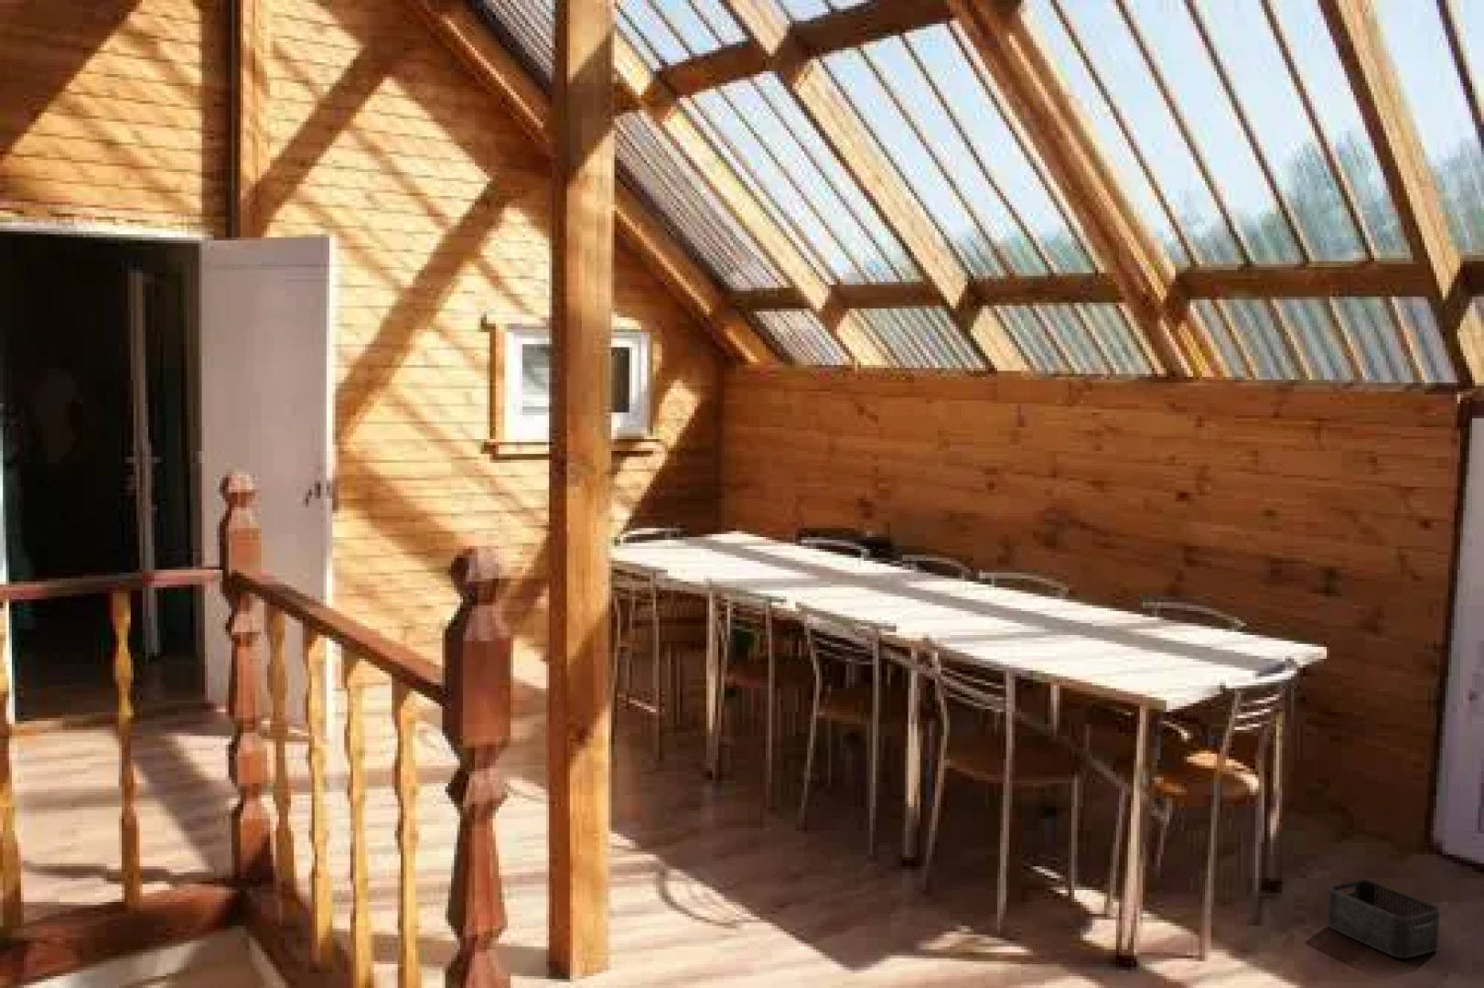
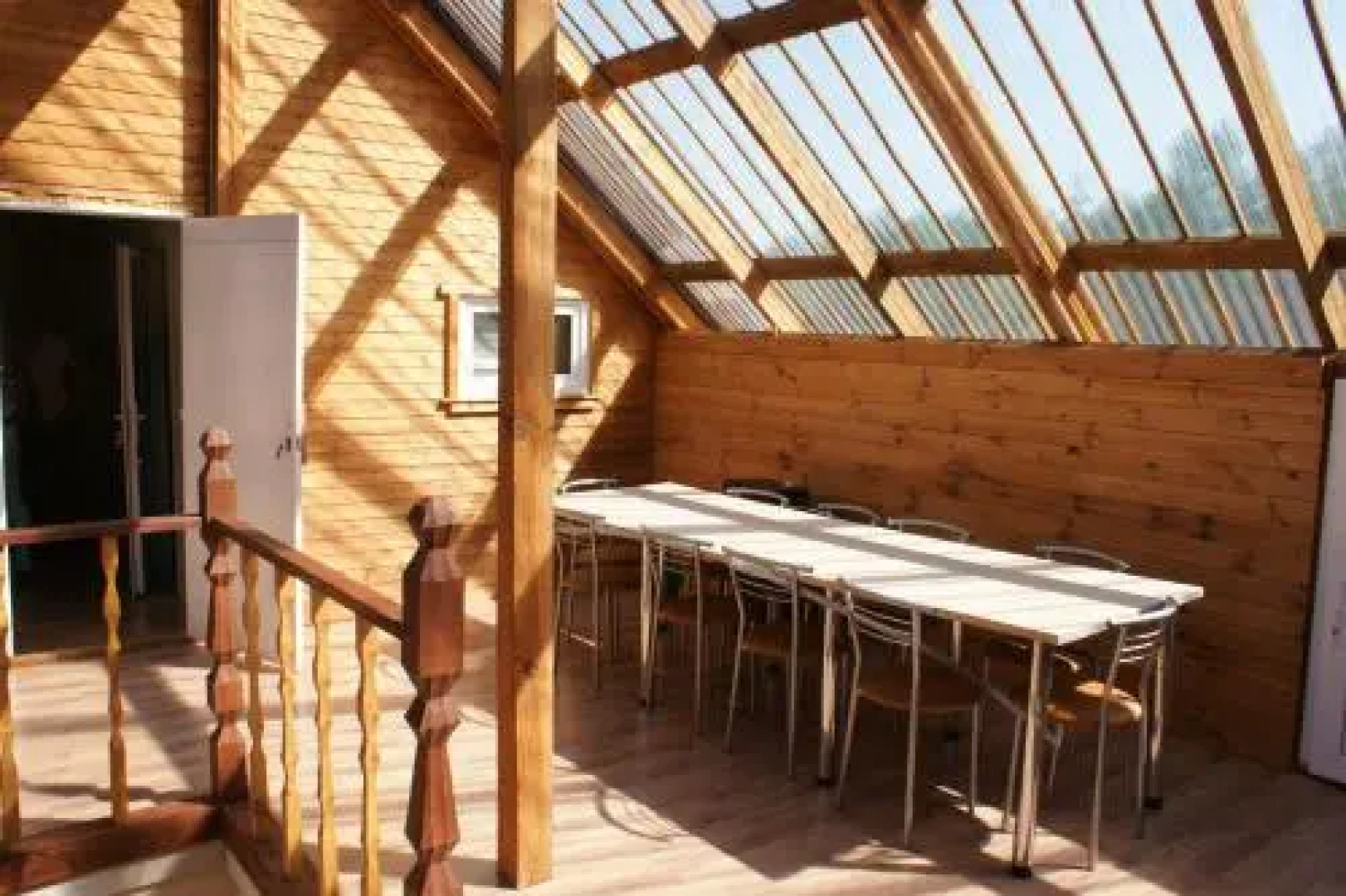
- storage bin [1326,878,1441,958]
